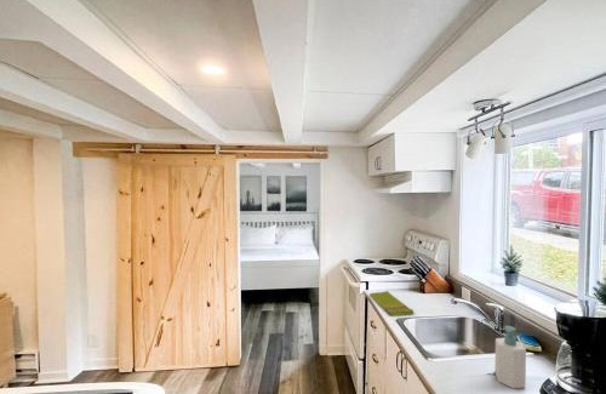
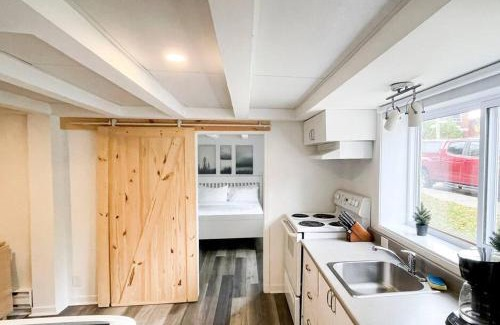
- dish towel [368,290,415,318]
- soap bottle [493,325,527,389]
